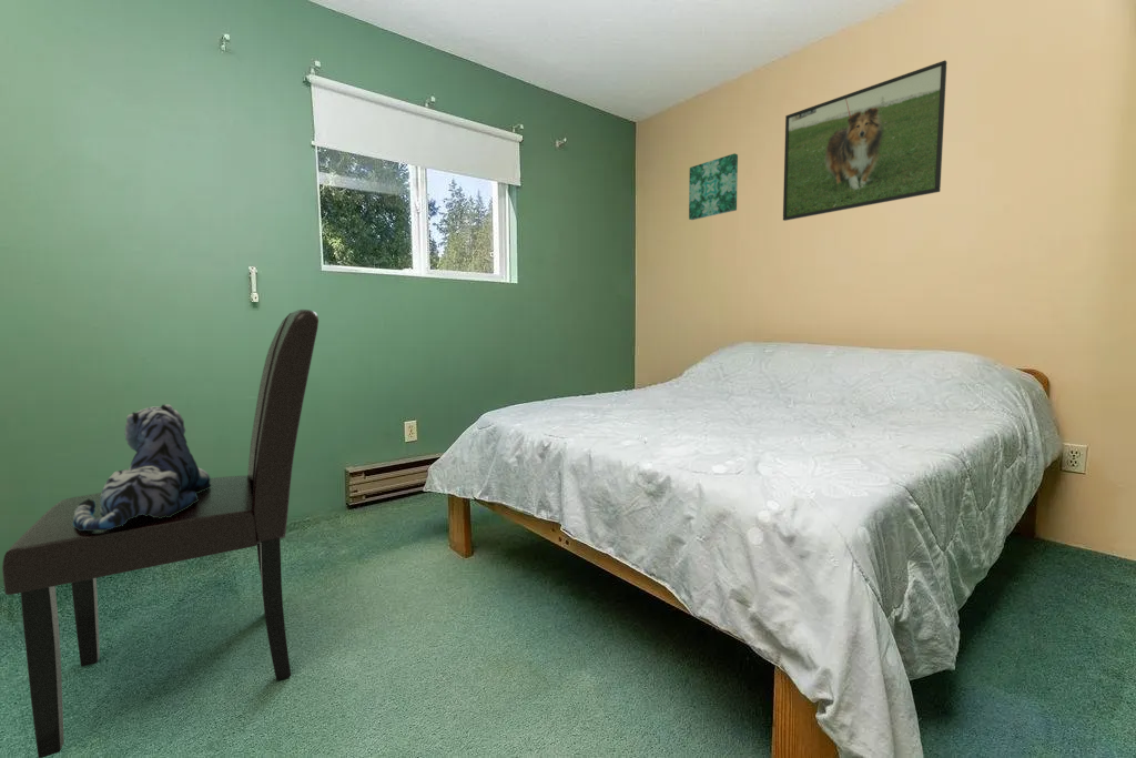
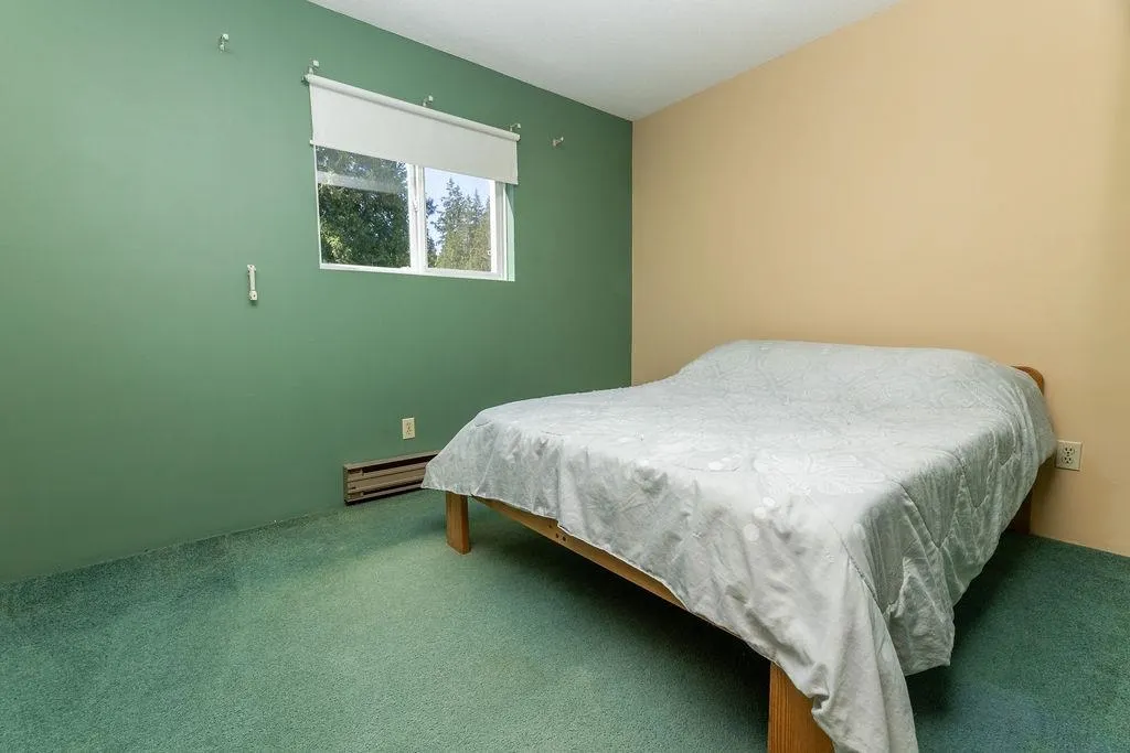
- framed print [782,59,947,222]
- wall art [688,152,739,221]
- plush toy [73,404,212,530]
- chair [1,309,320,758]
